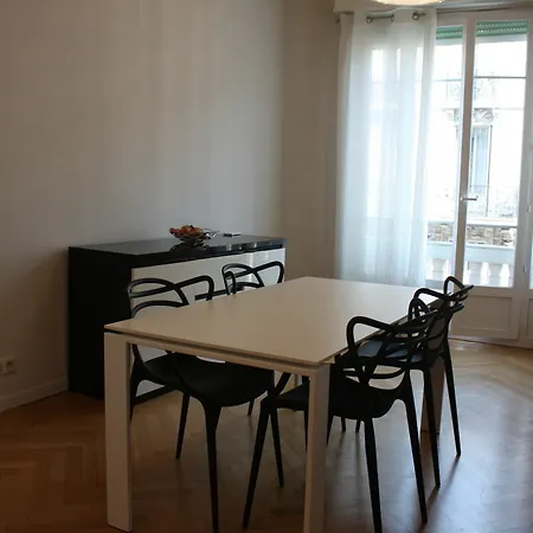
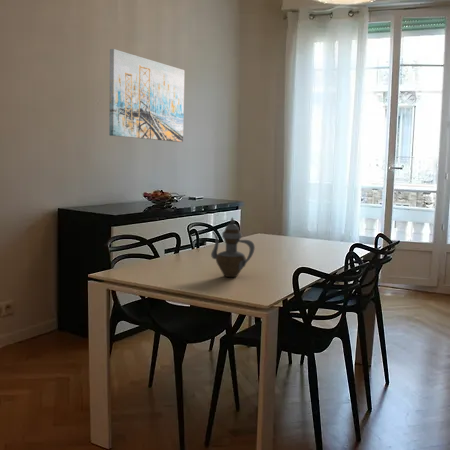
+ wall art [108,48,185,143]
+ teapot [210,216,256,278]
